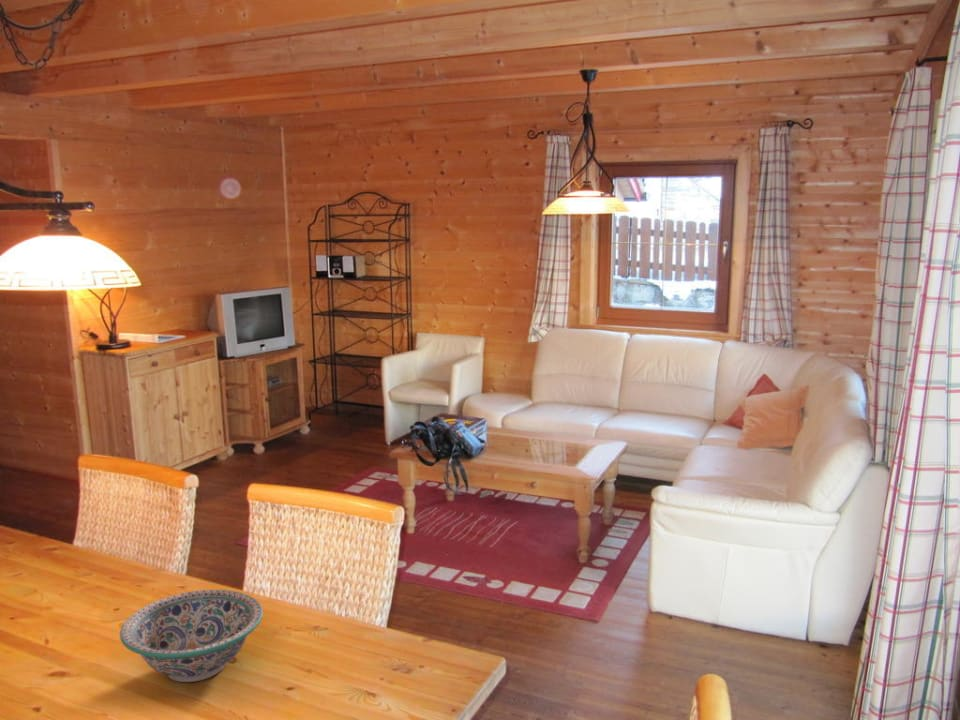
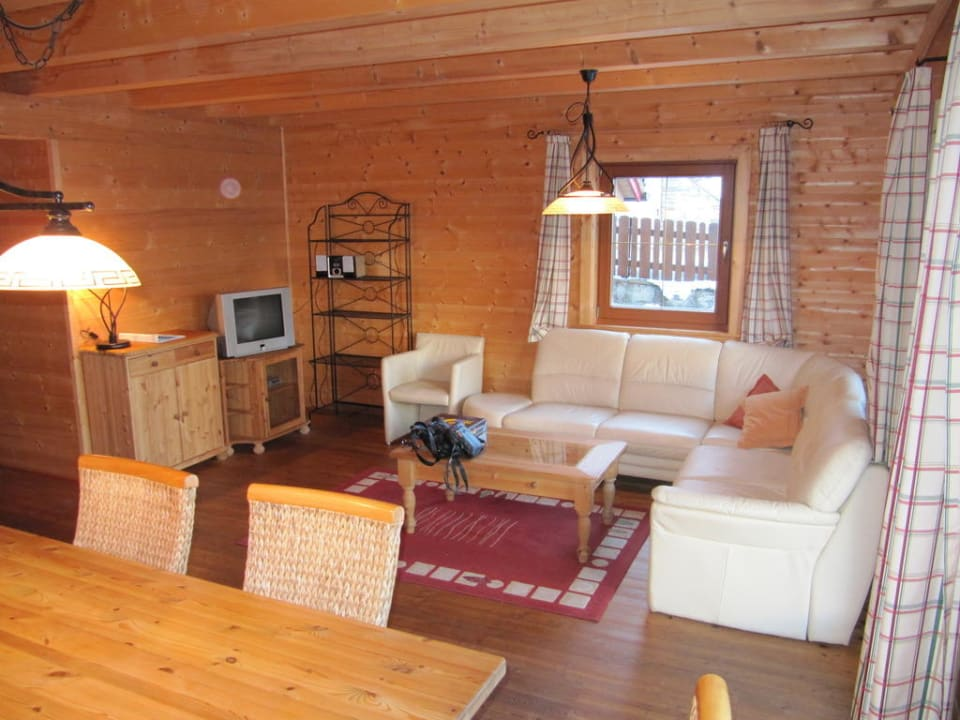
- decorative bowl [119,589,264,683]
